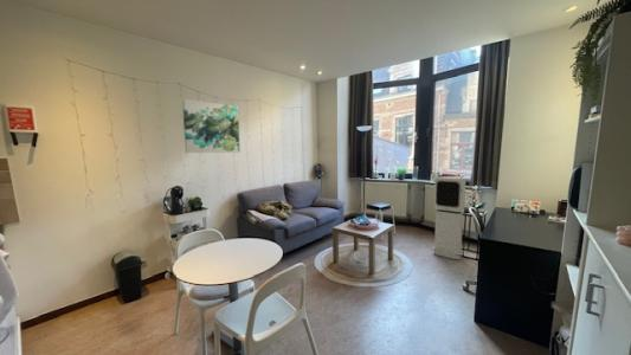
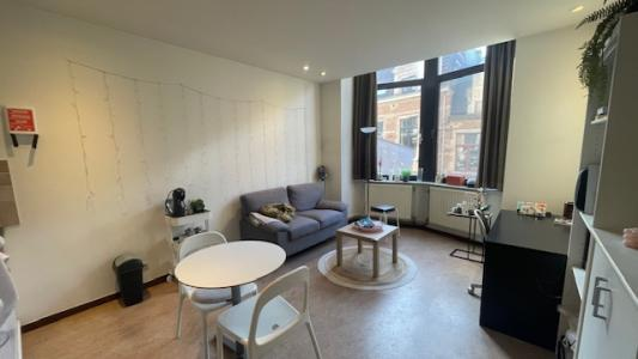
- wall art [181,97,242,154]
- air purifier [432,175,466,260]
